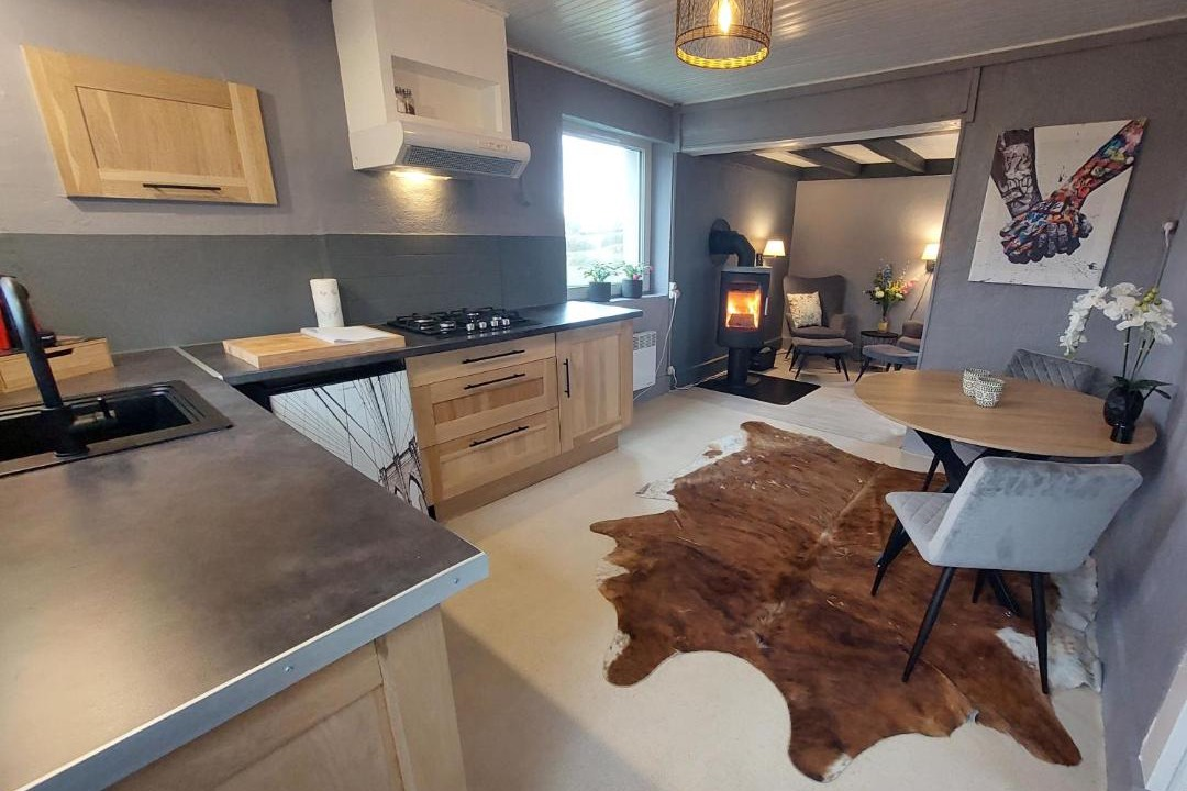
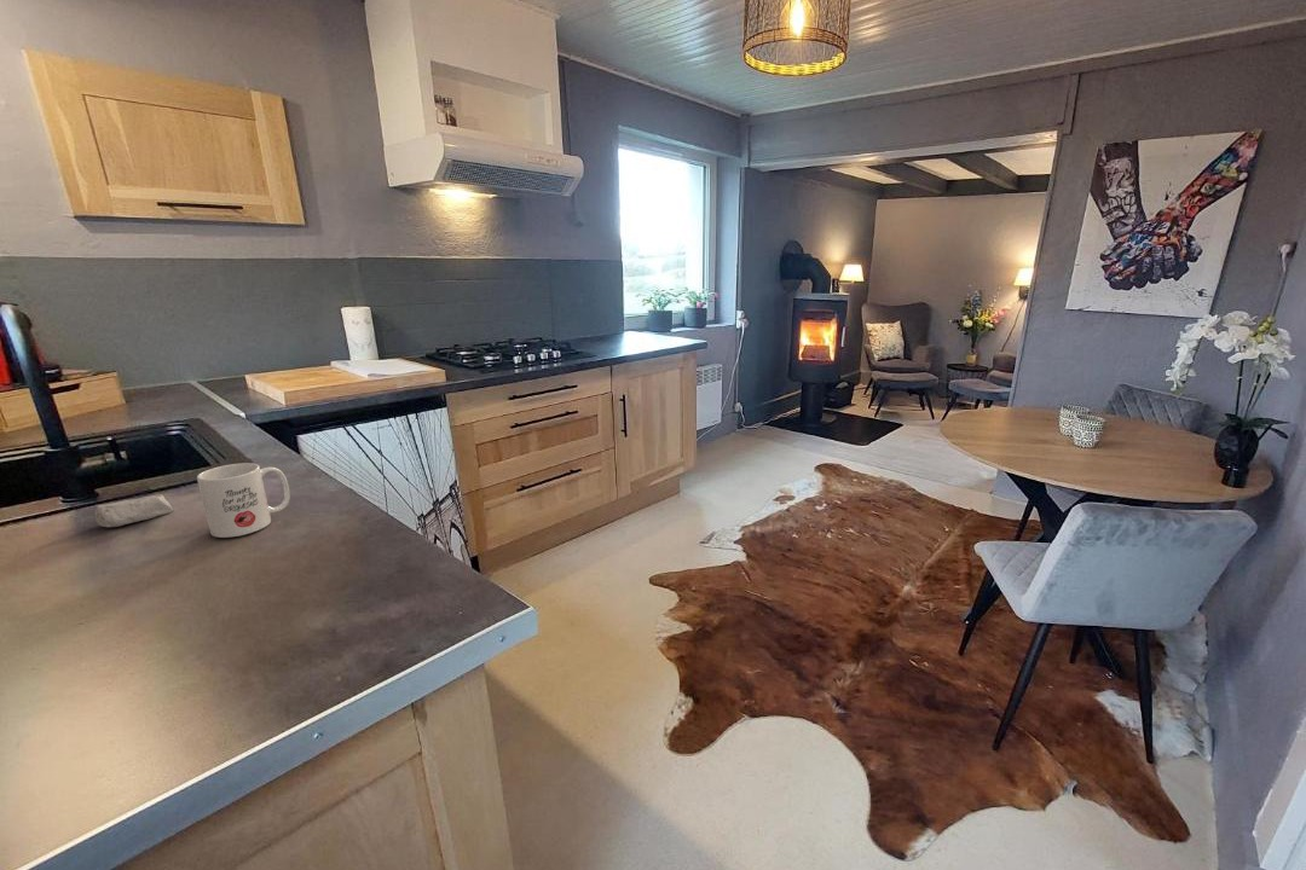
+ soap bar [93,493,174,528]
+ mug [196,462,291,539]
